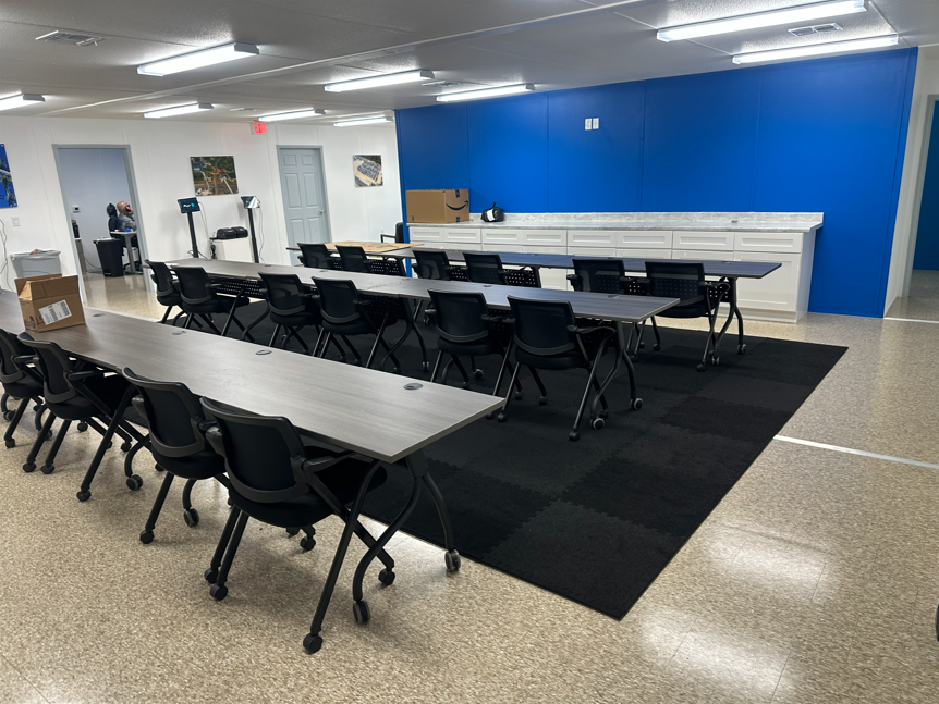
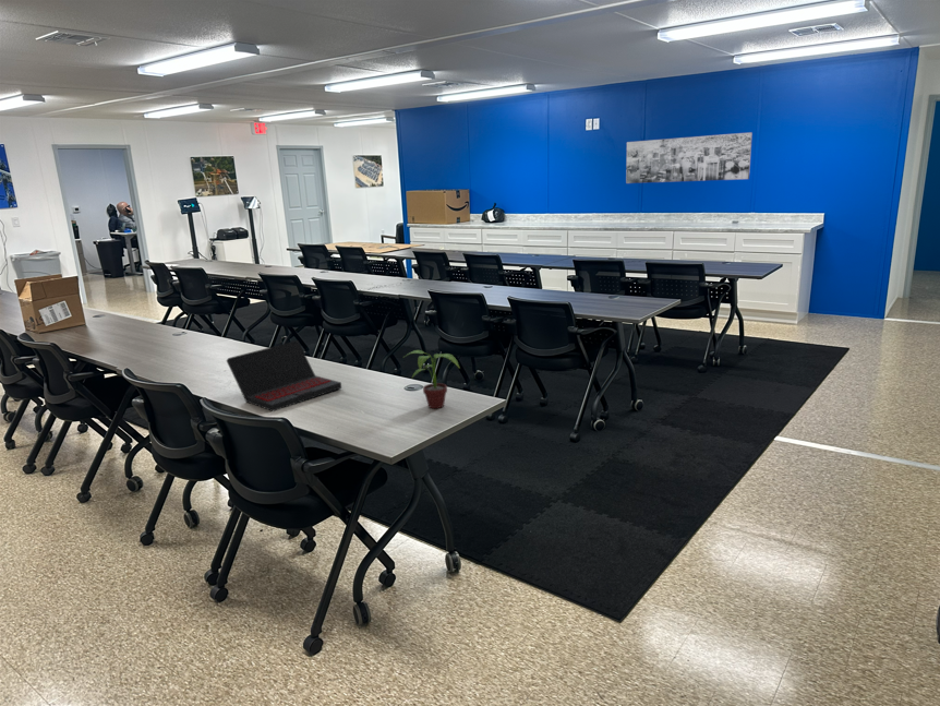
+ laptop [226,339,342,412]
+ potted plant [403,349,461,409]
+ wall art [625,131,754,184]
